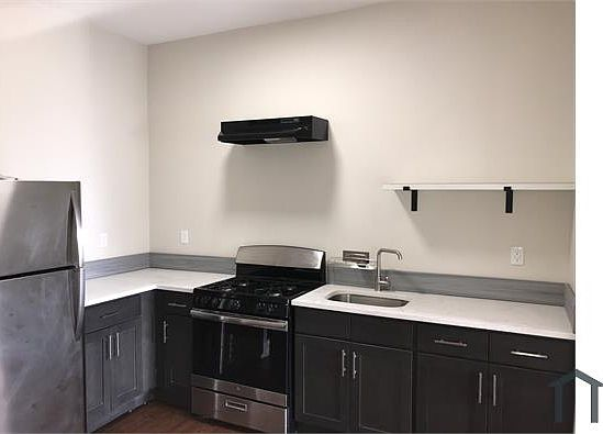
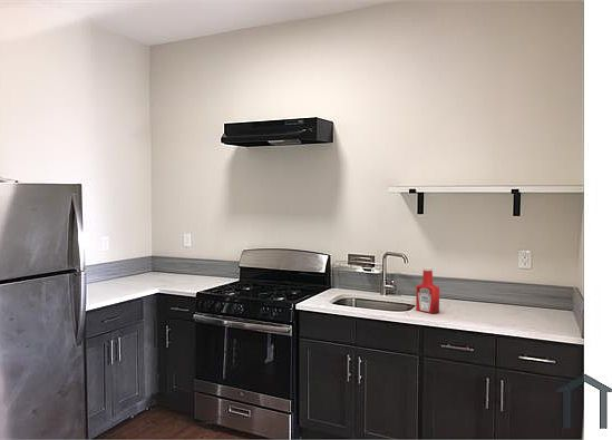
+ soap bottle [415,266,440,314]
